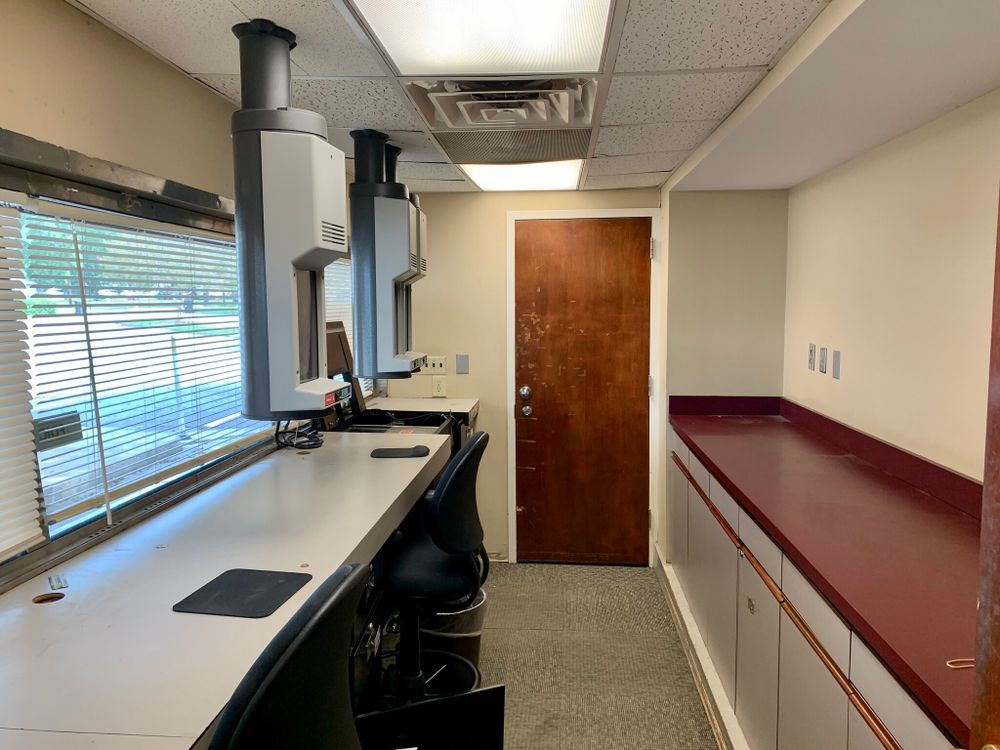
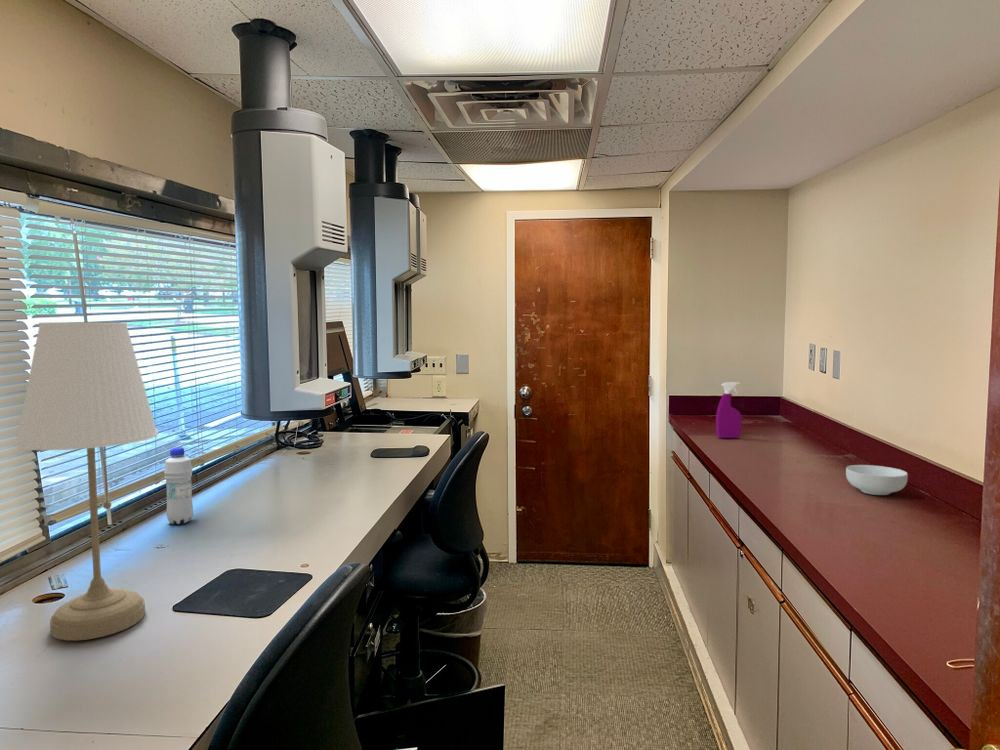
+ cereal bowl [845,464,909,496]
+ spray bottle [715,381,743,439]
+ desk lamp [14,321,159,641]
+ bottle [163,446,194,525]
